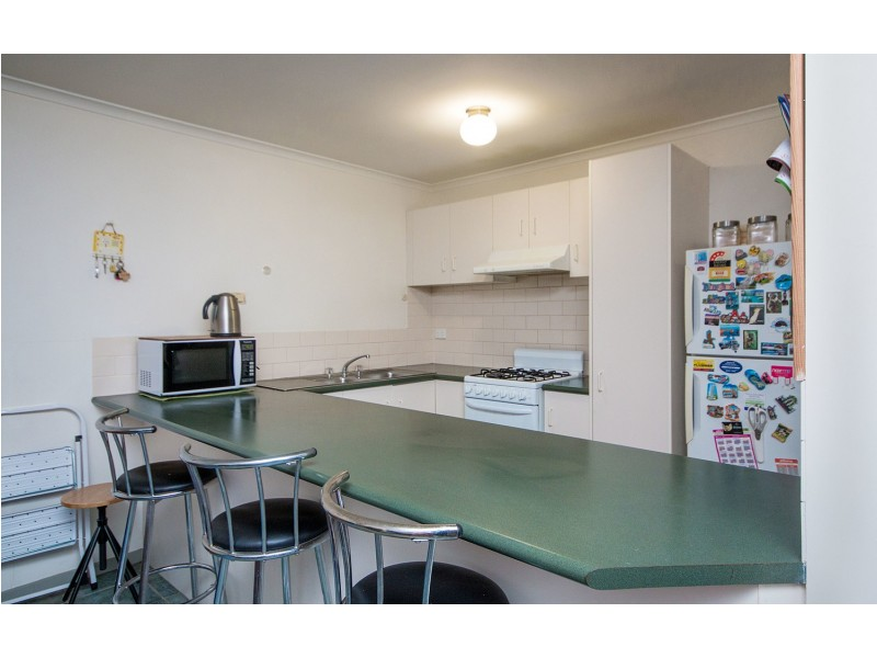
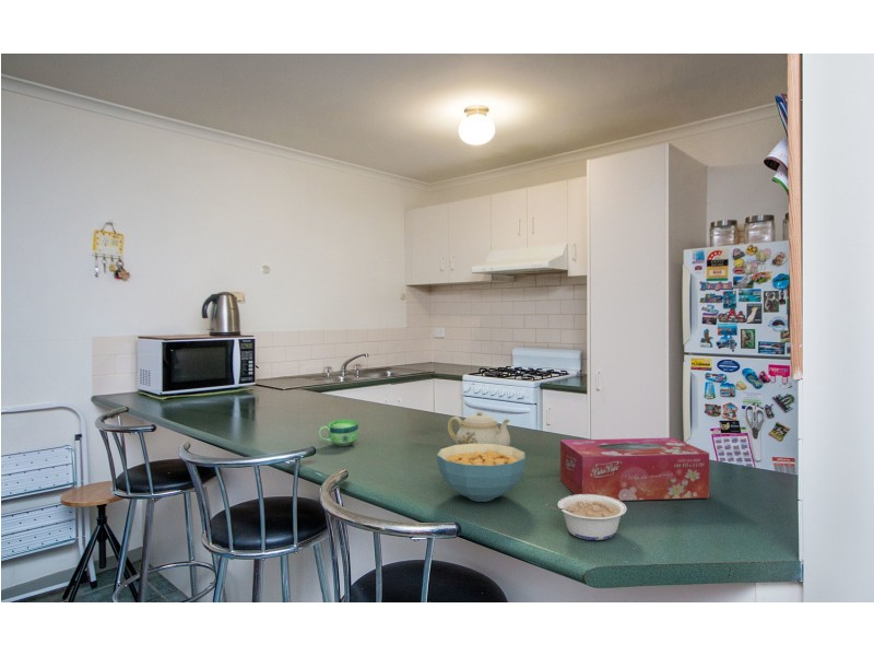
+ cereal bowl [436,443,527,503]
+ legume [545,494,628,541]
+ cup [318,419,359,447]
+ tissue box [559,436,710,502]
+ teapot [447,410,511,447]
